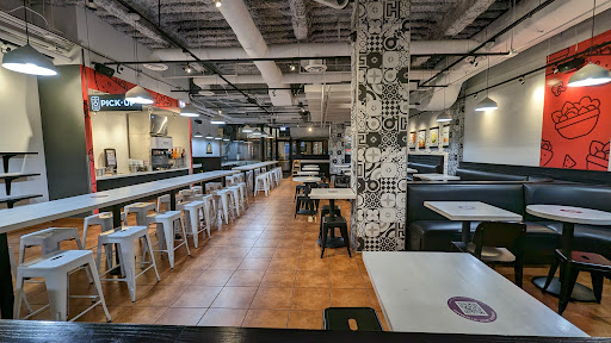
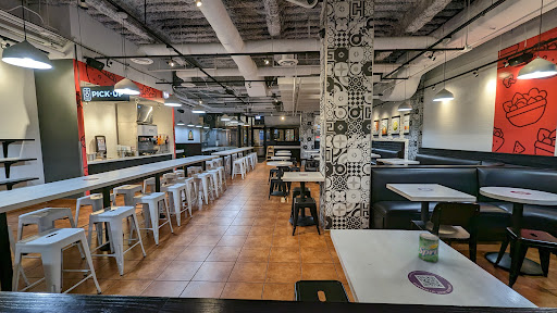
+ beverage can [418,231,441,263]
